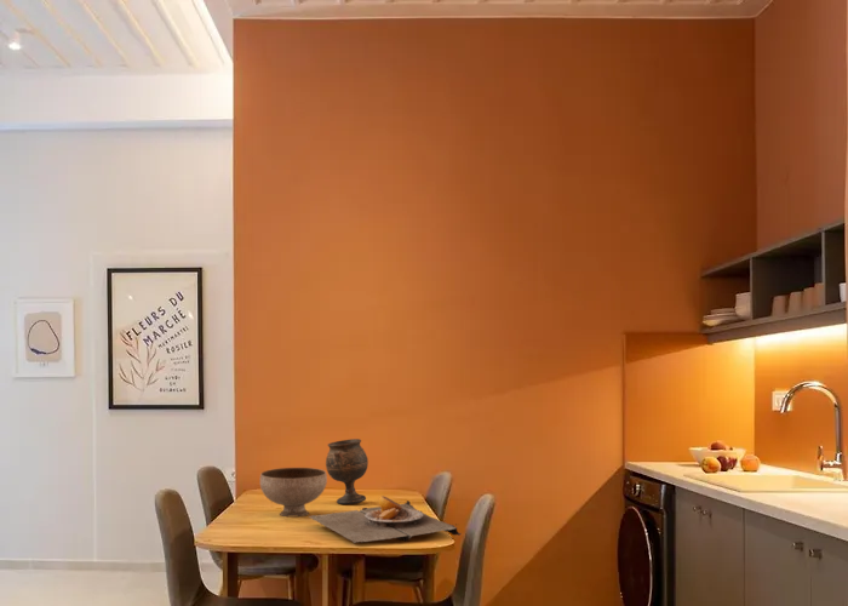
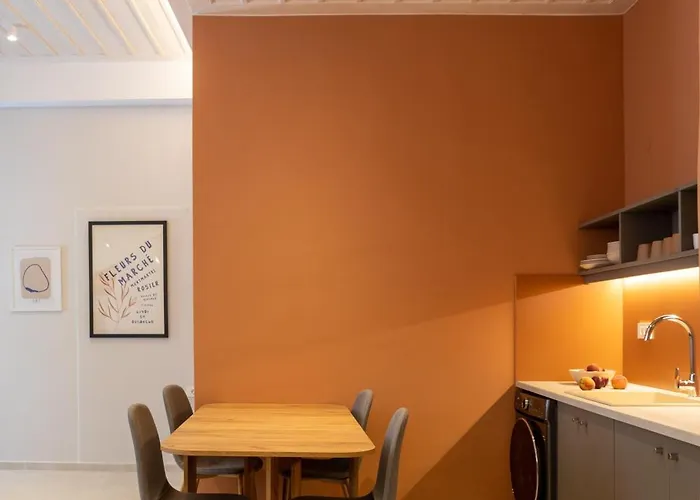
- goblet [325,438,369,505]
- plate [308,494,463,544]
- bowl [259,467,328,518]
